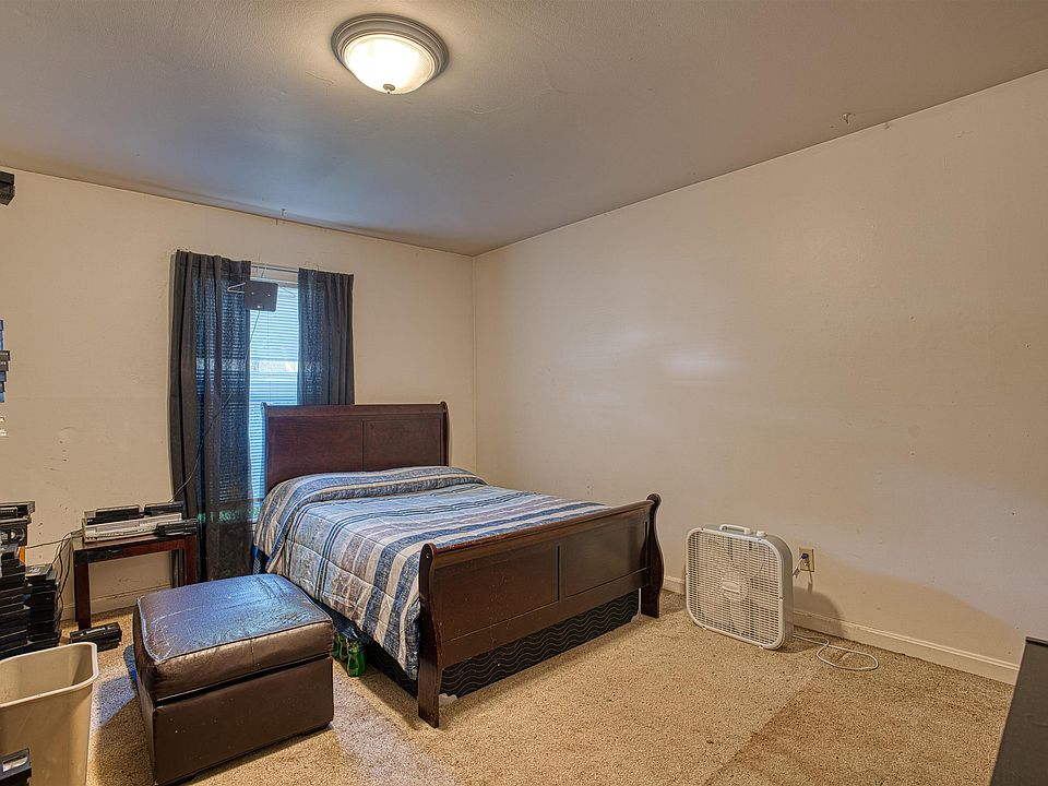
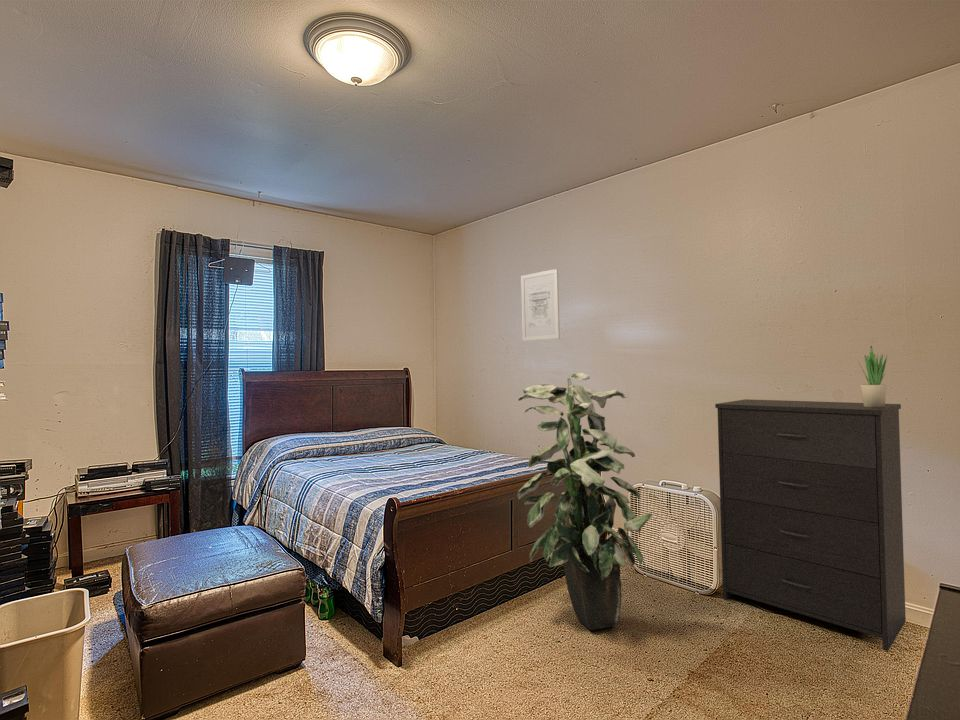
+ dresser [714,398,907,652]
+ potted plant [857,345,888,407]
+ indoor plant [516,372,653,631]
+ wall art [520,268,561,342]
